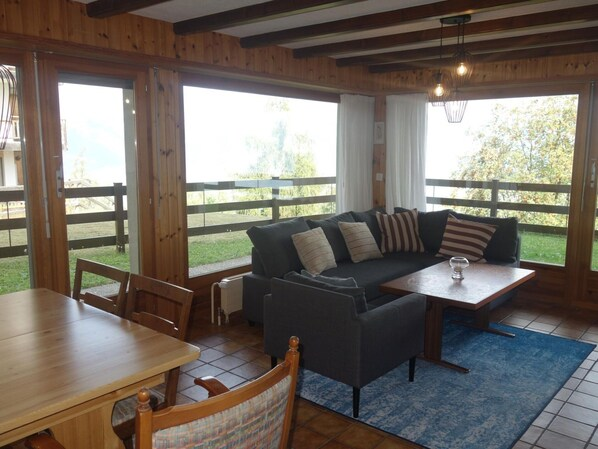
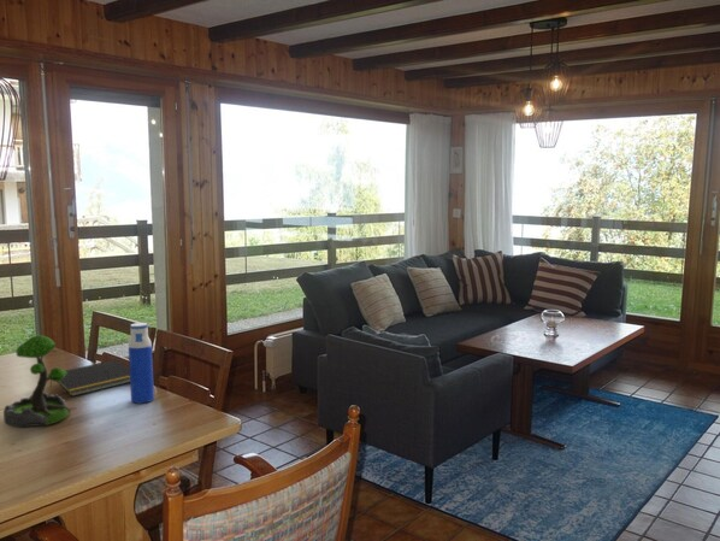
+ water bottle [128,322,155,405]
+ notepad [49,359,130,398]
+ plant [2,334,71,428]
